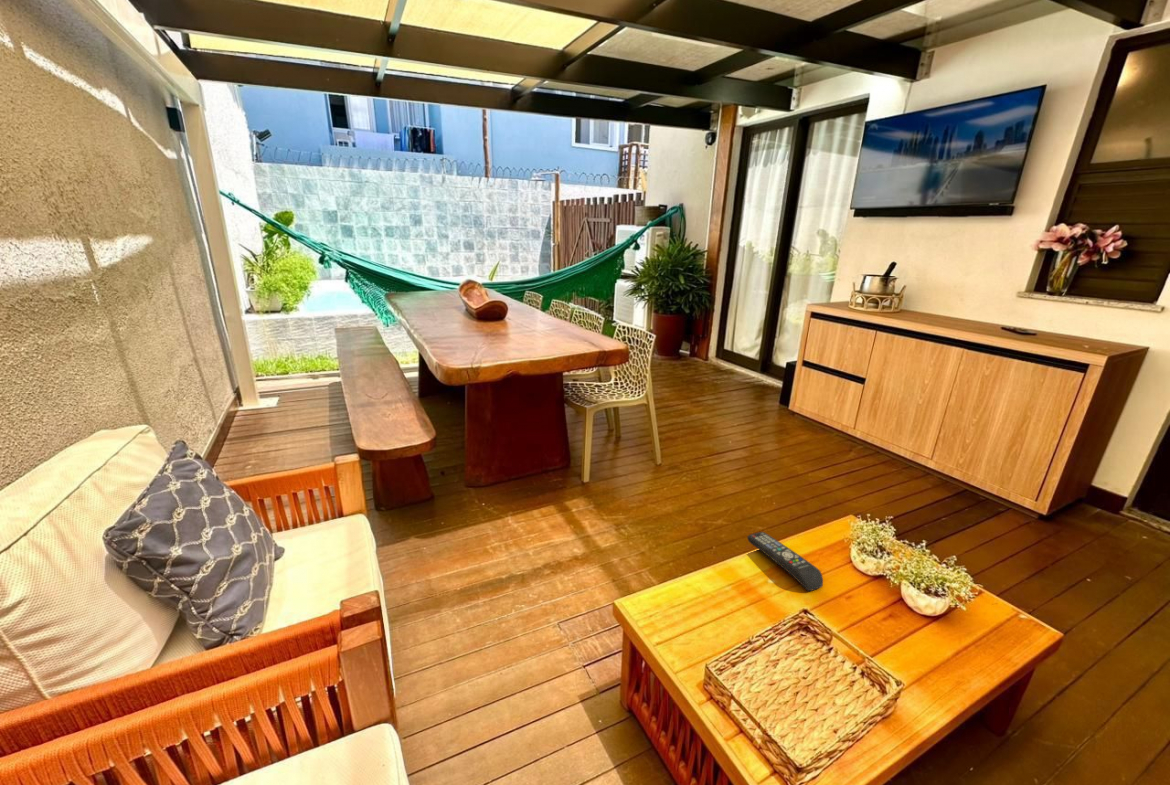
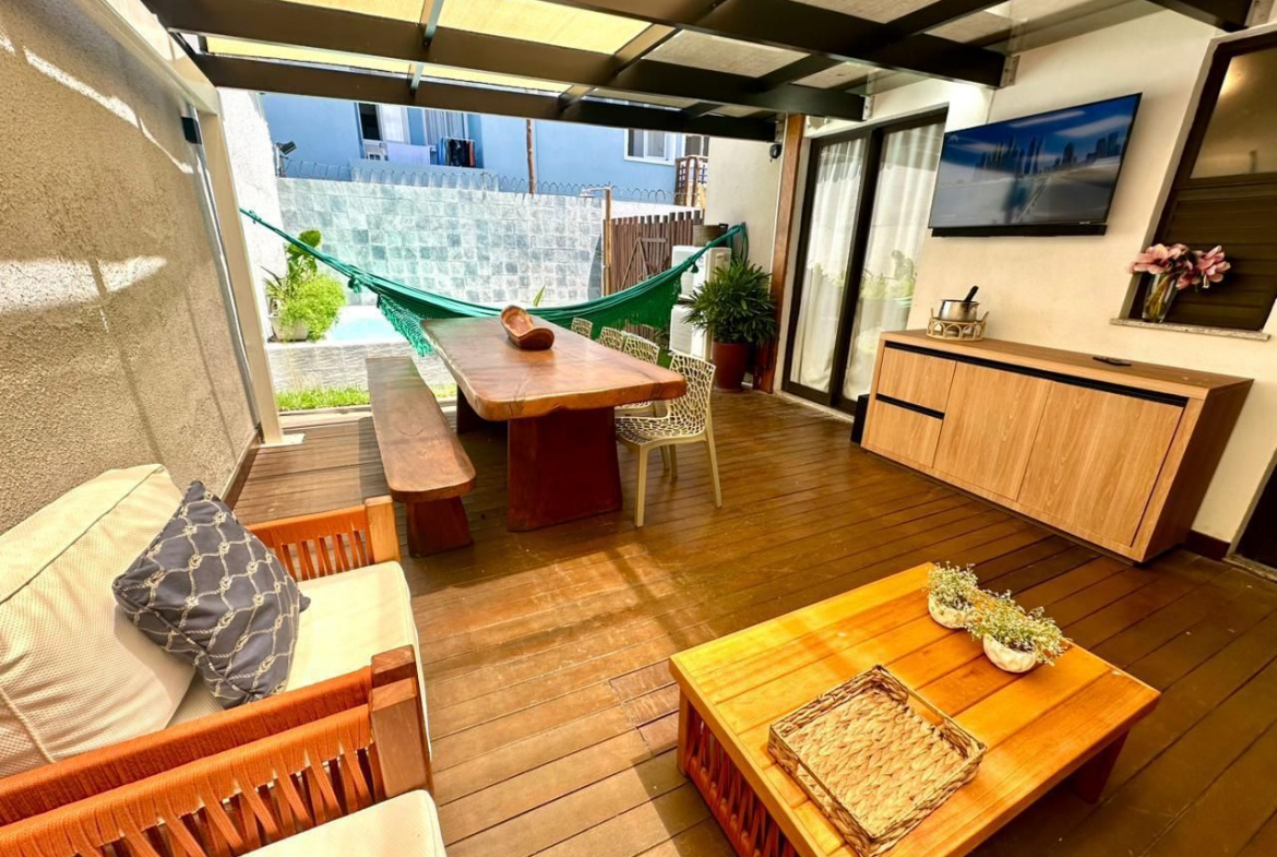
- remote control [746,531,824,592]
